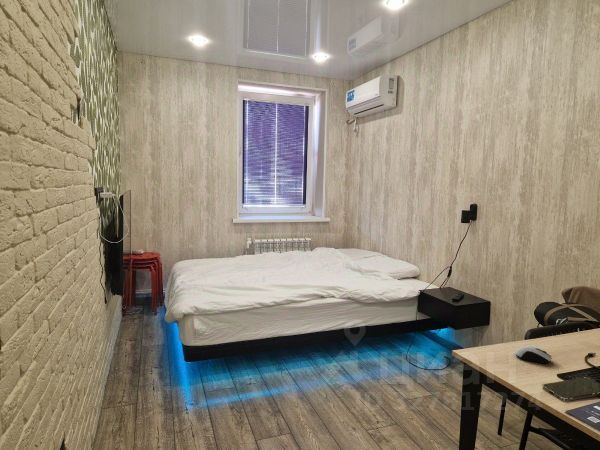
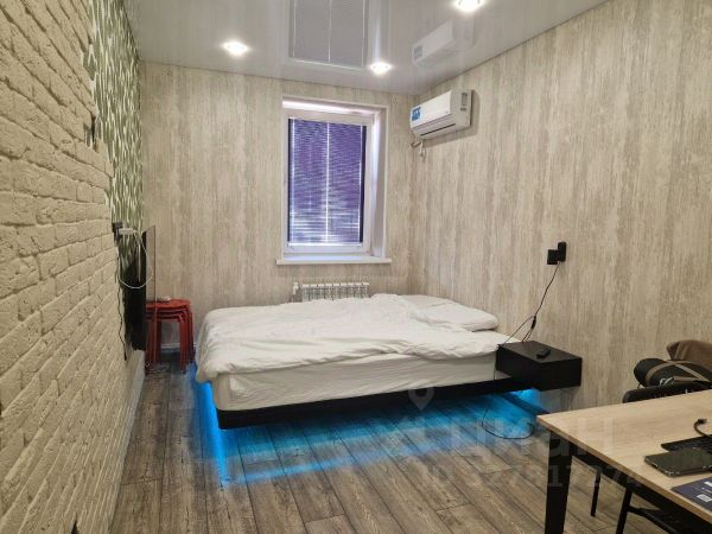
- computer mouse [514,345,553,365]
